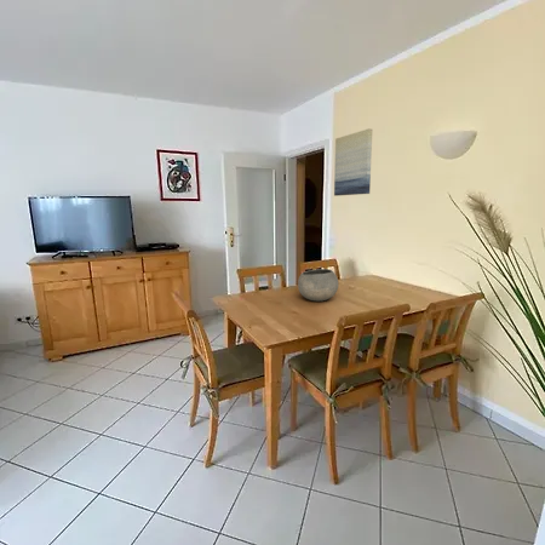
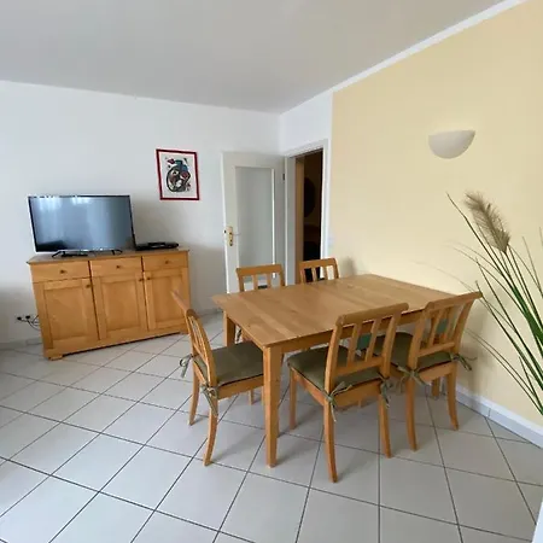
- wall art [333,127,373,197]
- bowl [297,268,339,303]
